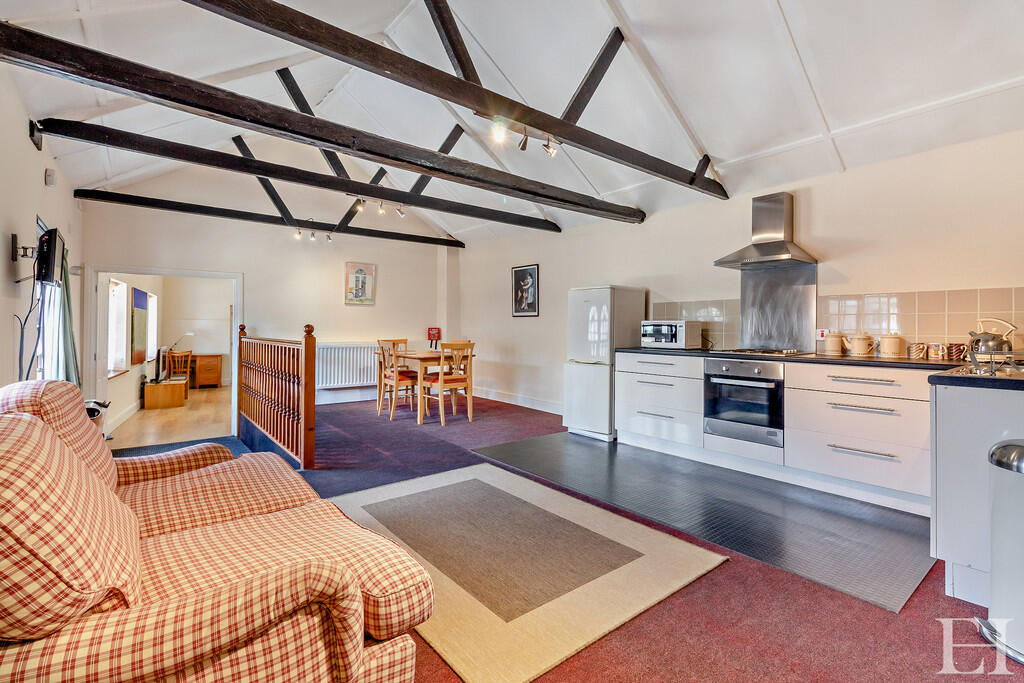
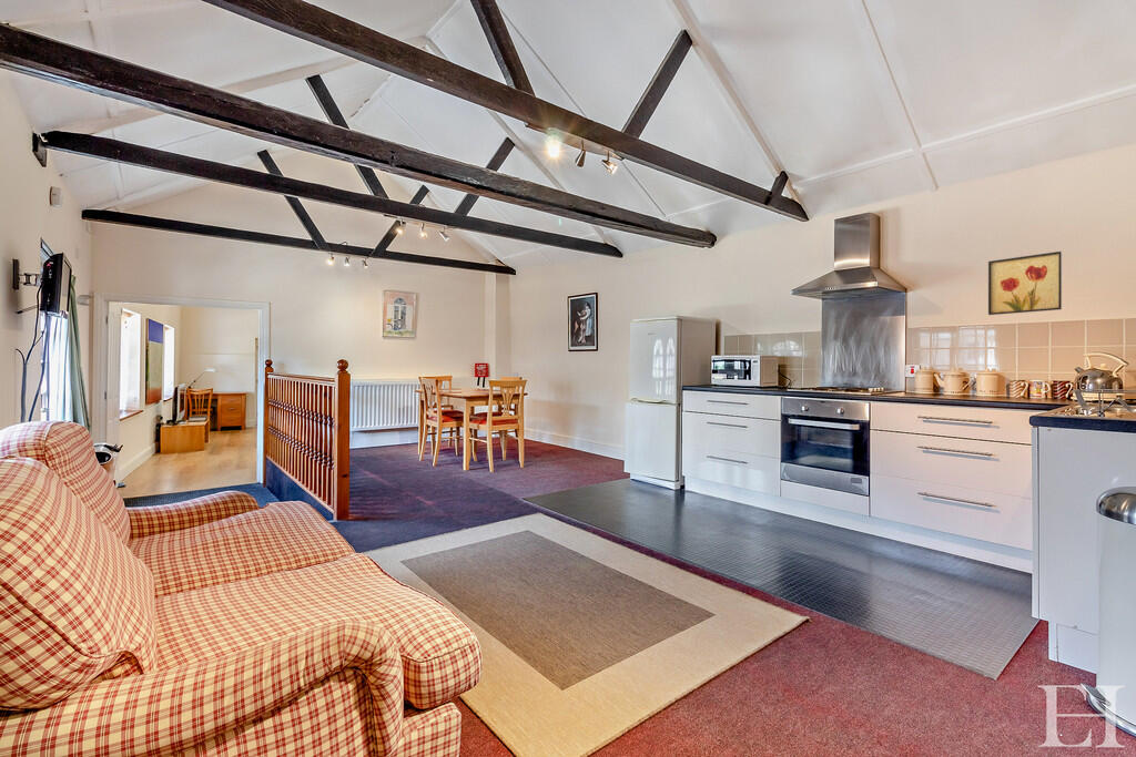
+ wall art [987,250,1063,316]
